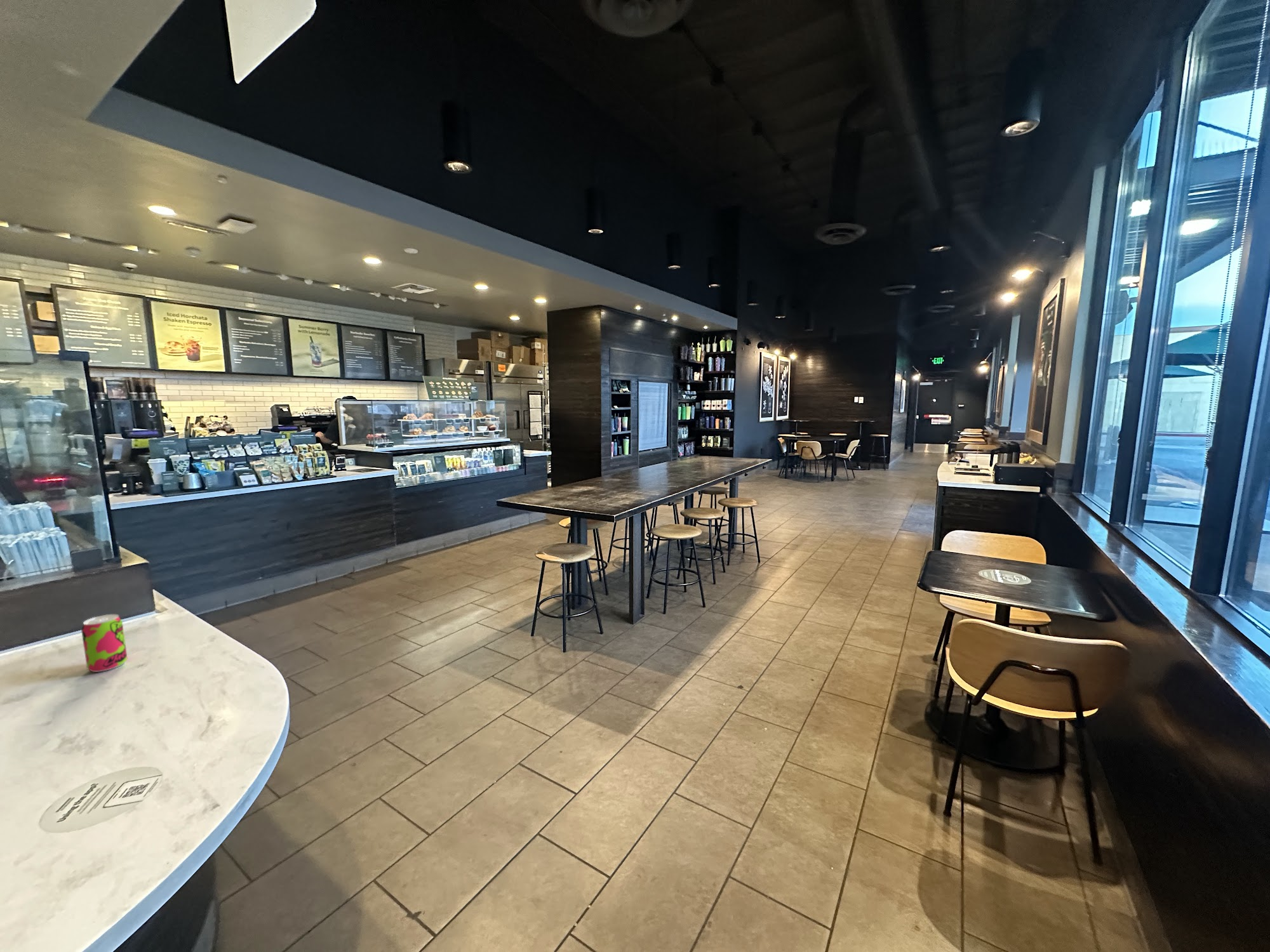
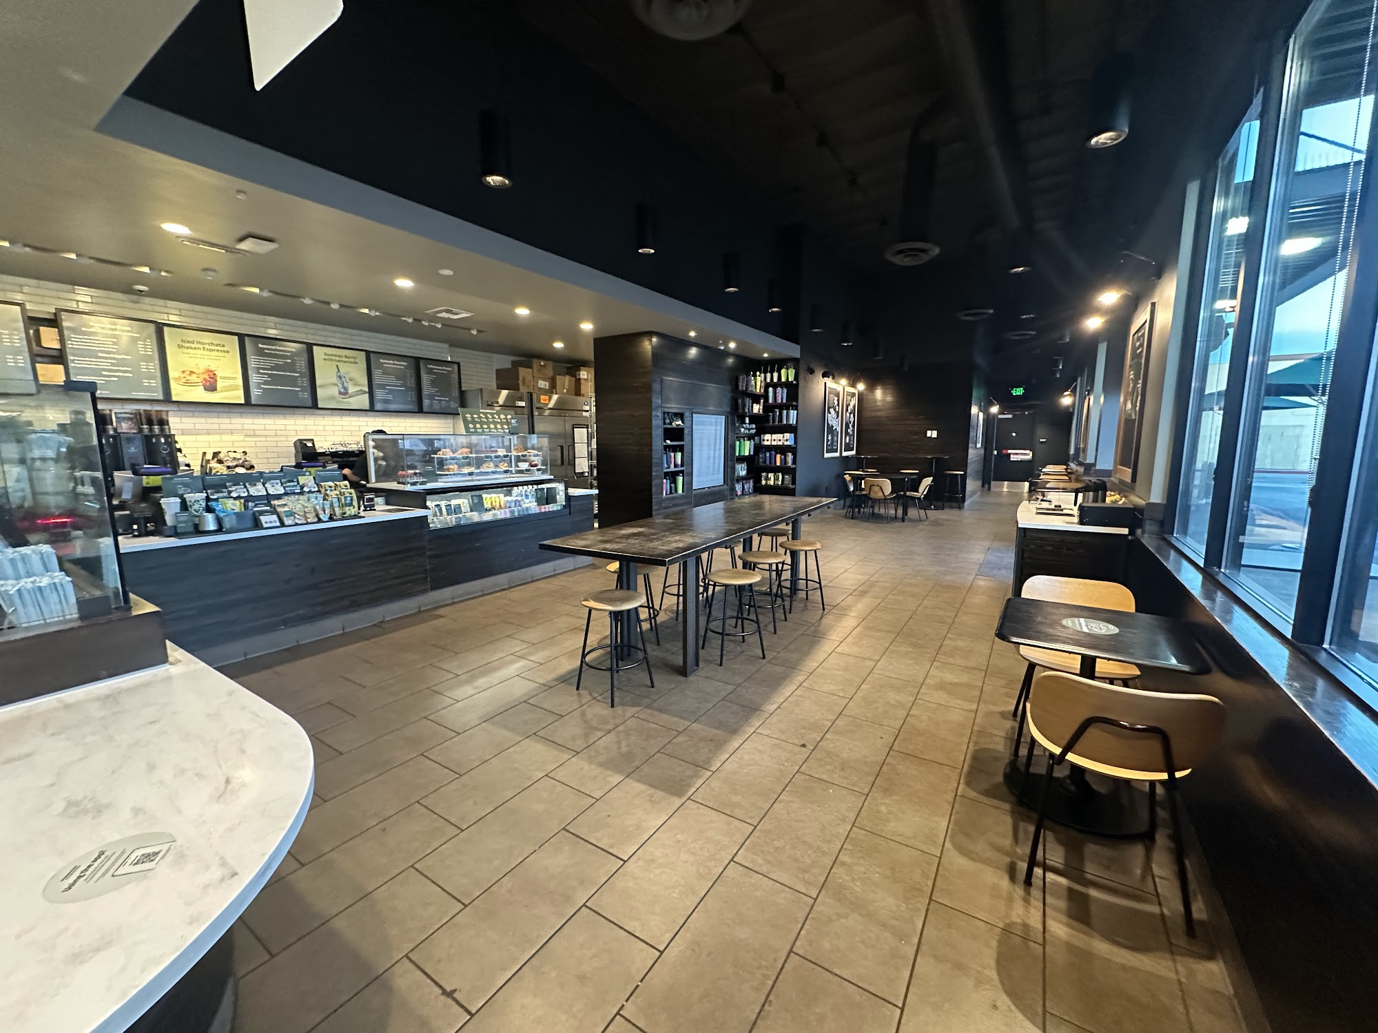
- beverage can [81,614,128,673]
